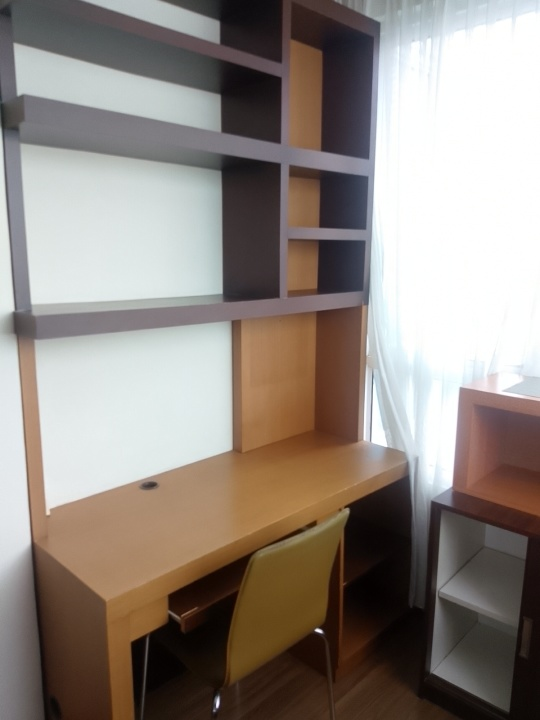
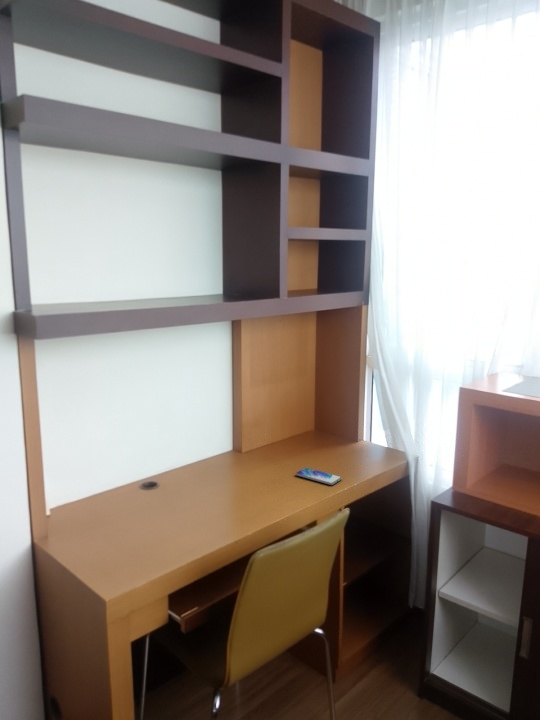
+ smartphone [295,467,343,486]
